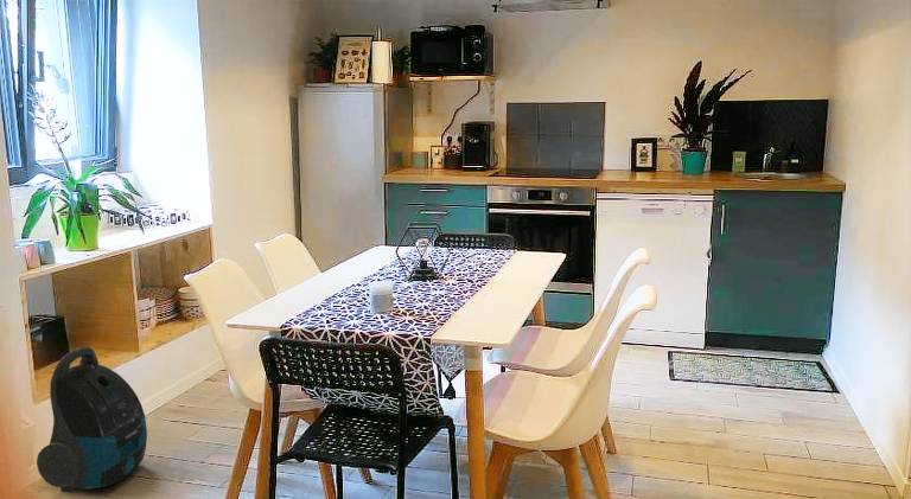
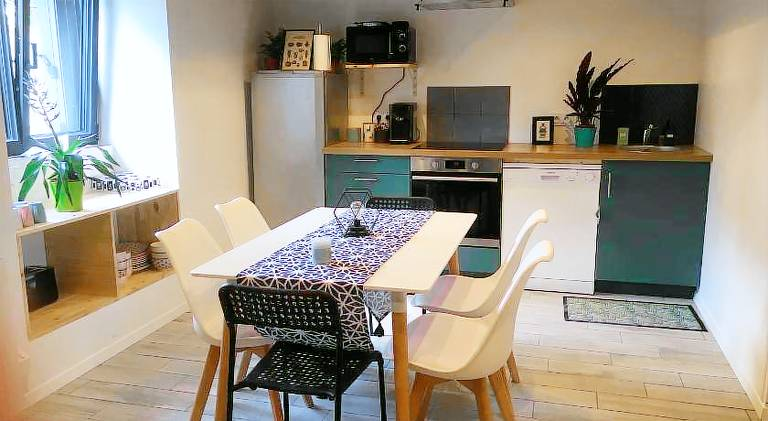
- vacuum cleaner [36,346,148,493]
